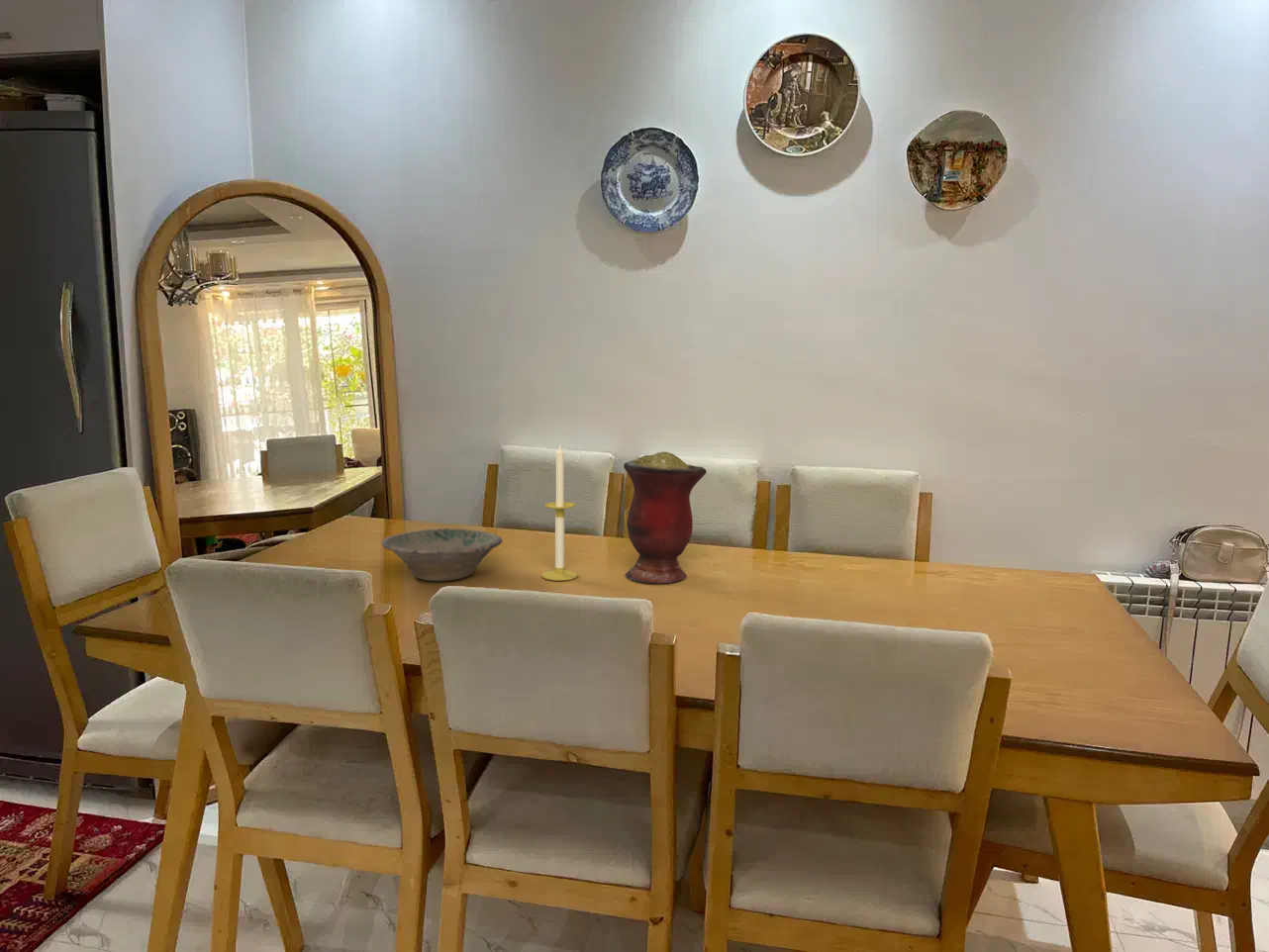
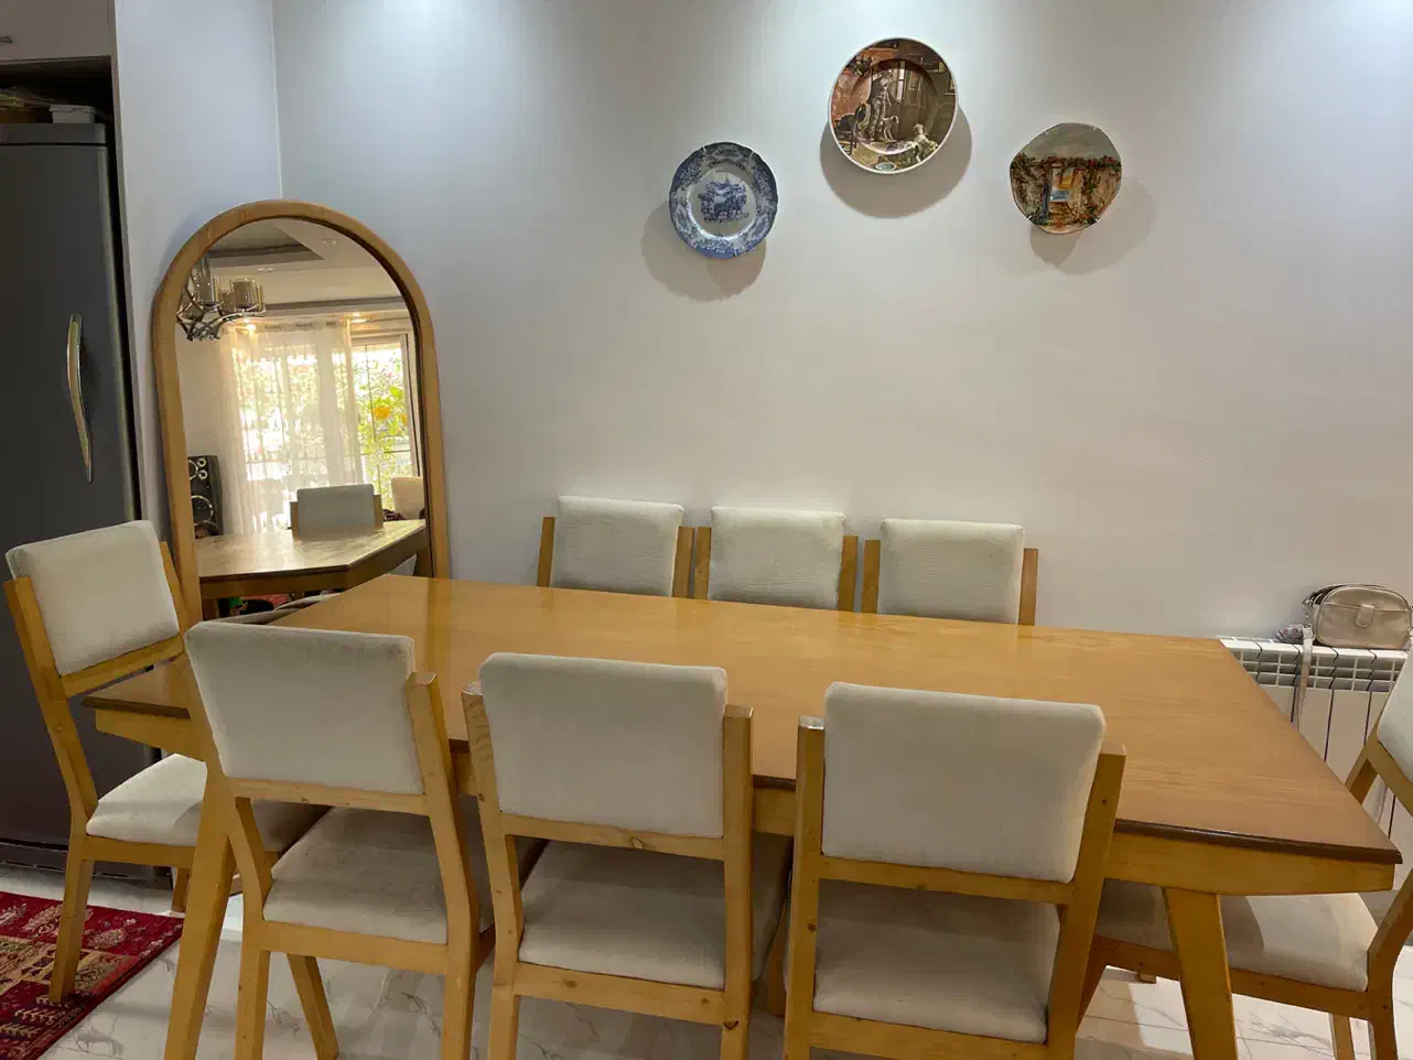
- bowl [380,527,504,582]
- candle [541,444,578,582]
- vase [623,450,708,585]
